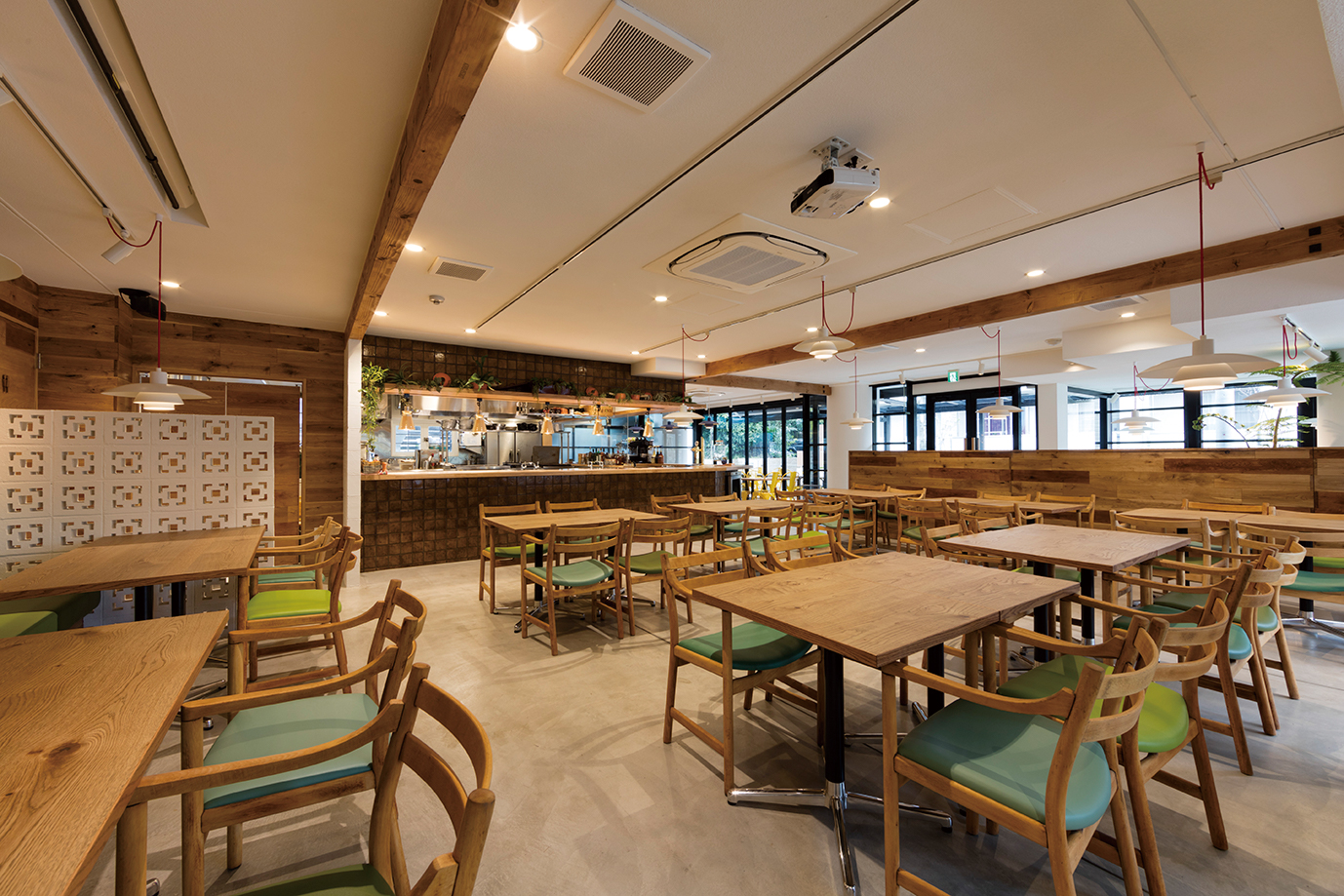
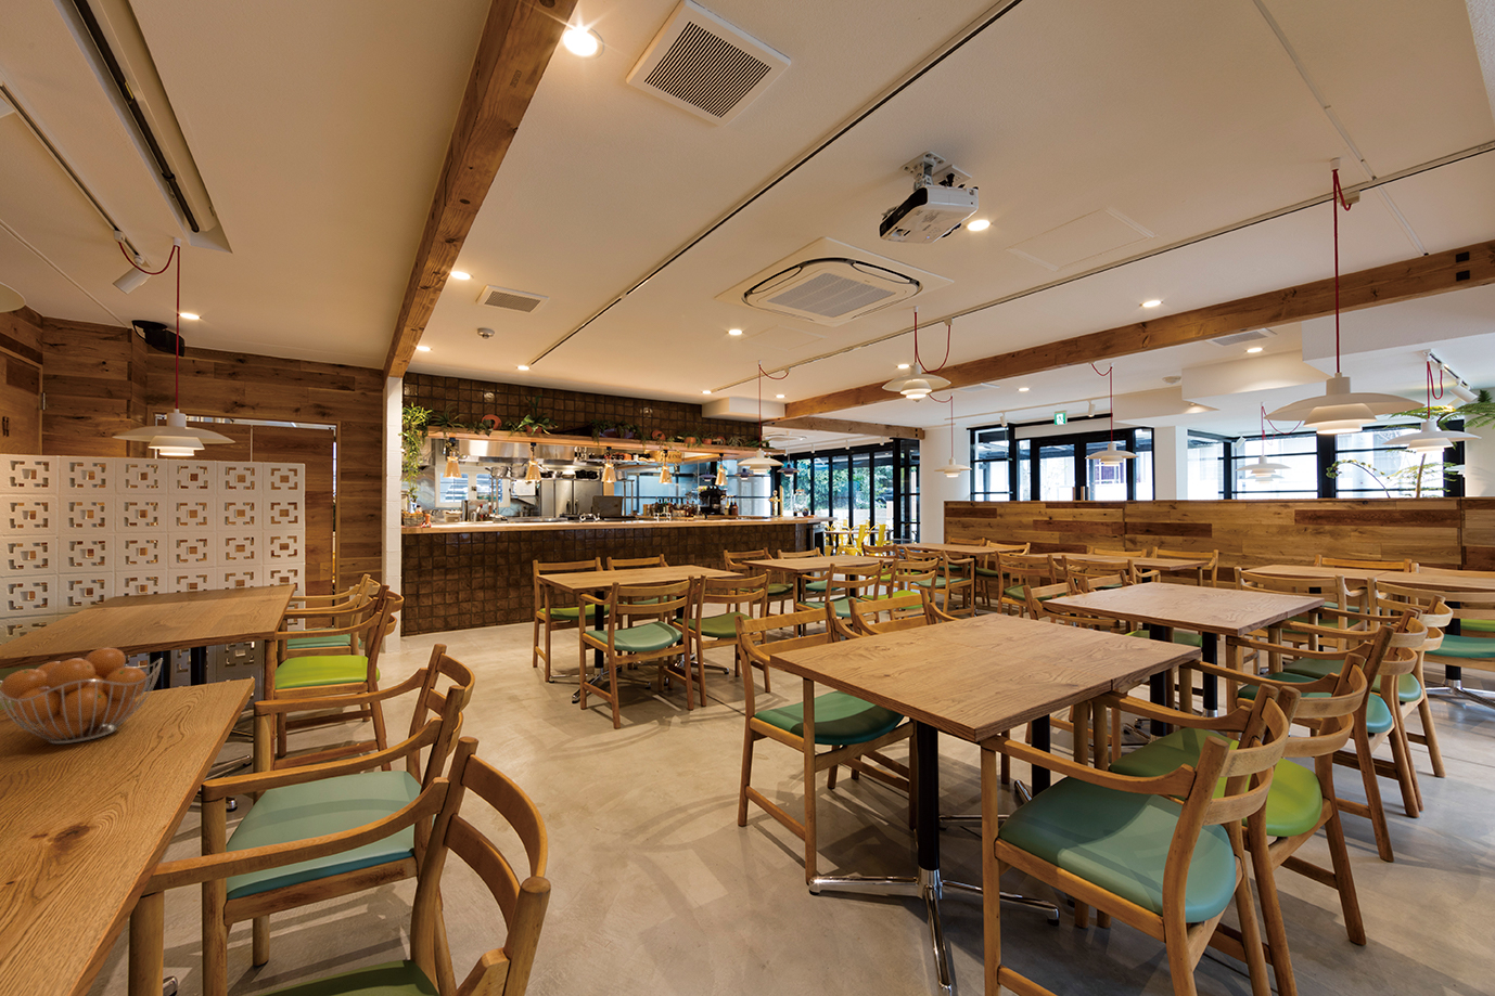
+ fruit basket [0,647,164,745]
